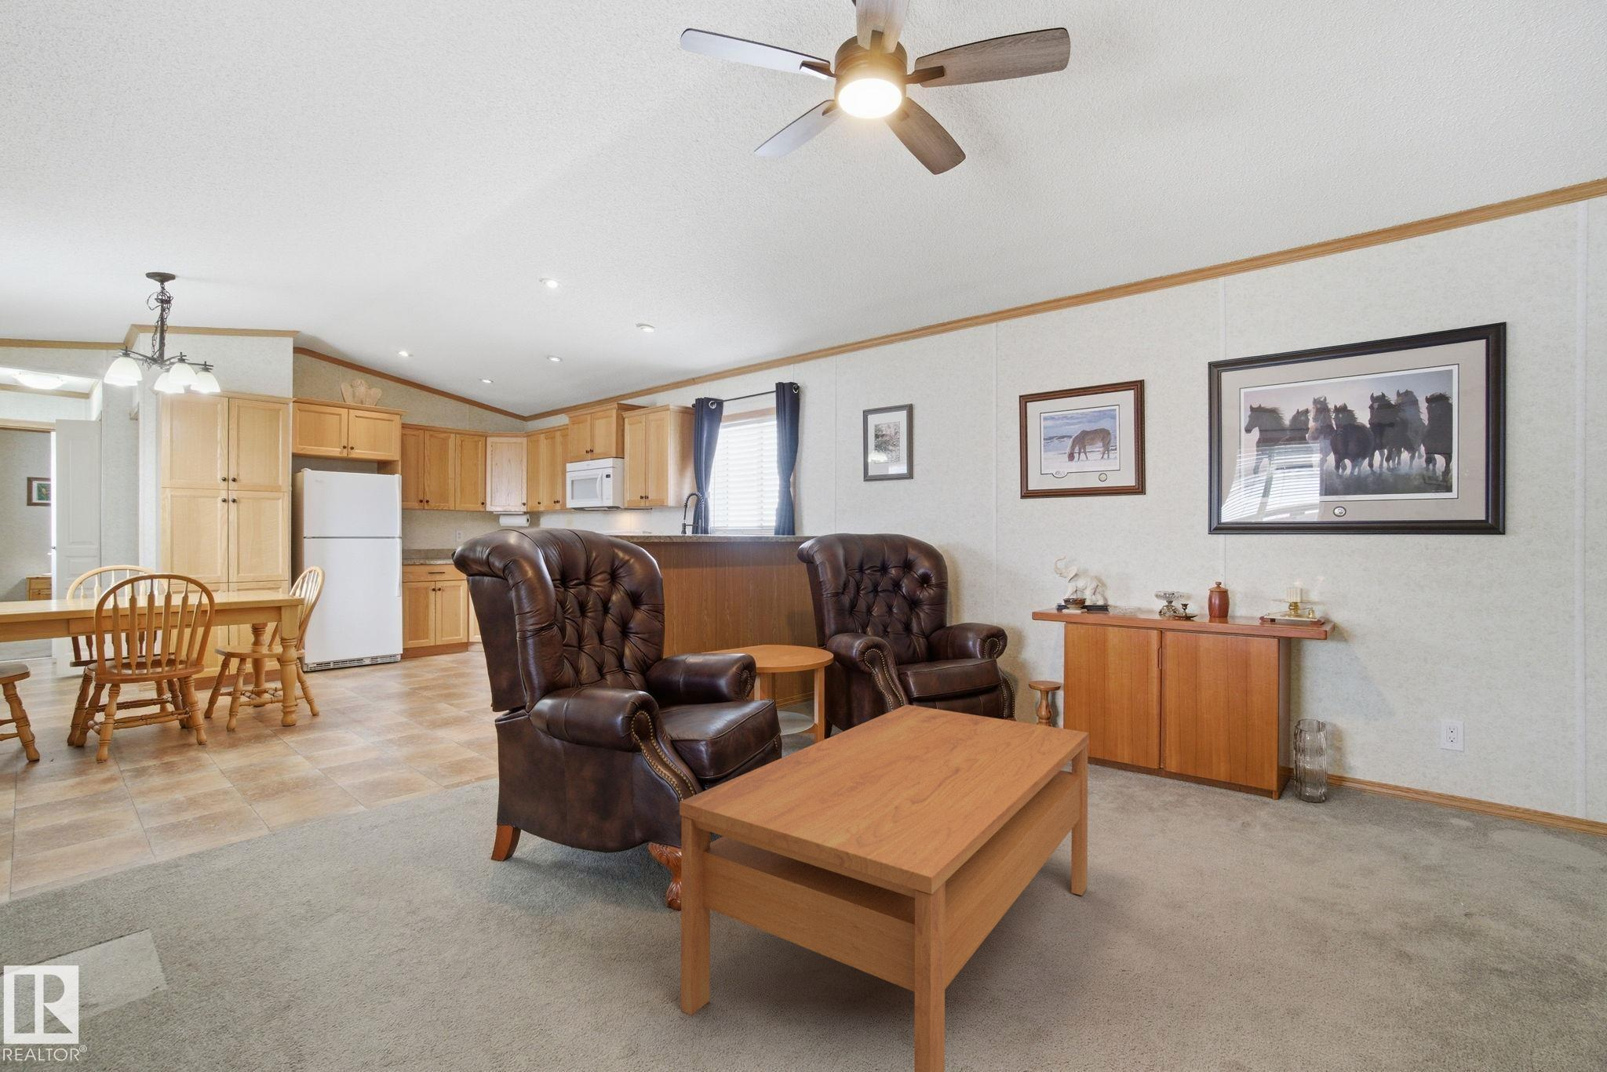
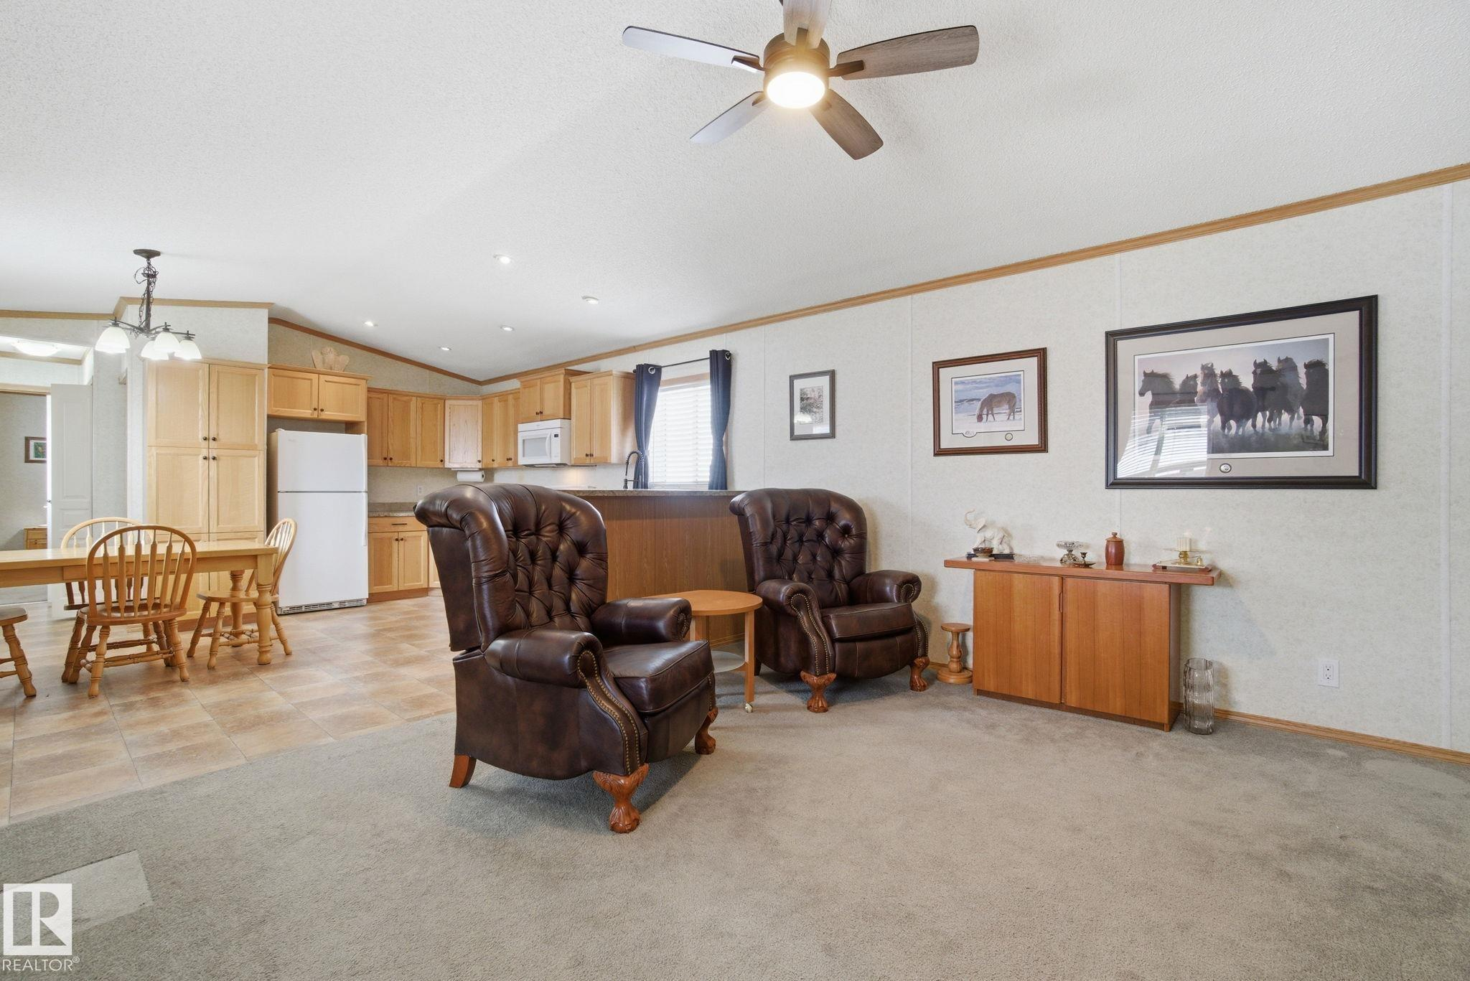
- coffee table [678,705,1090,1072]
